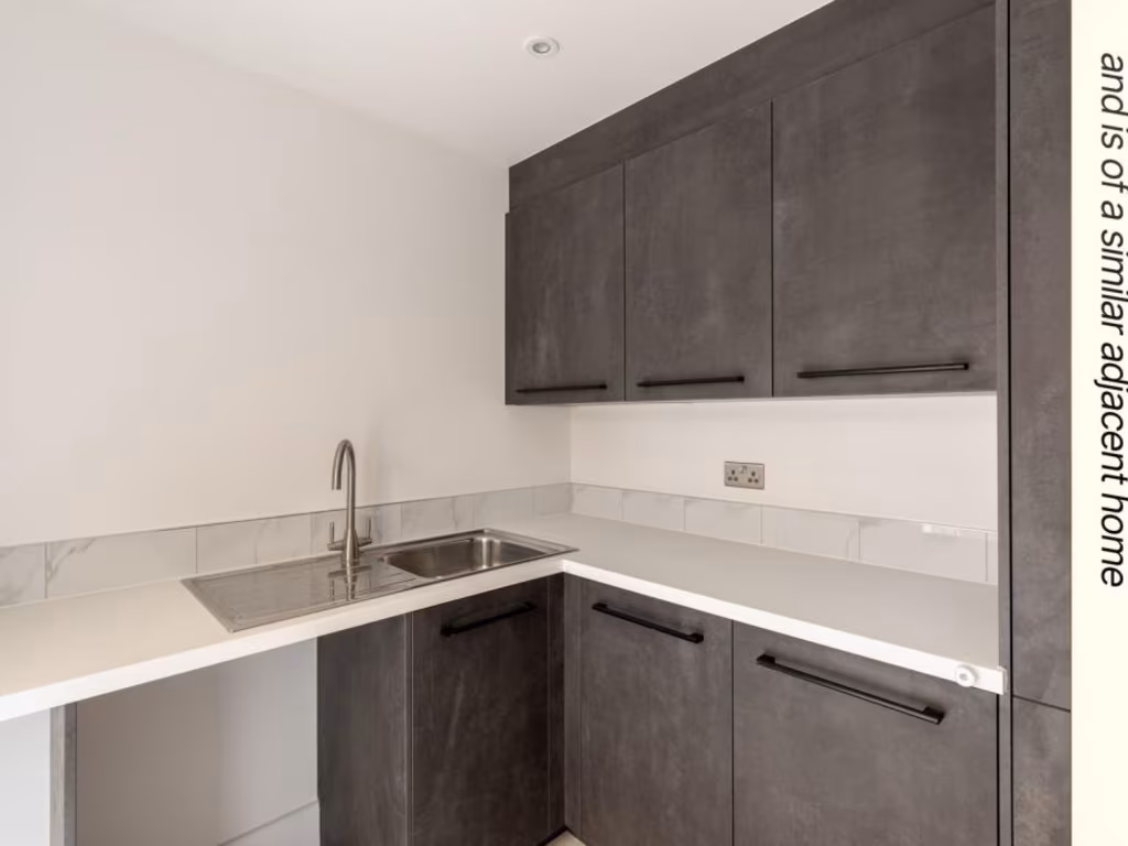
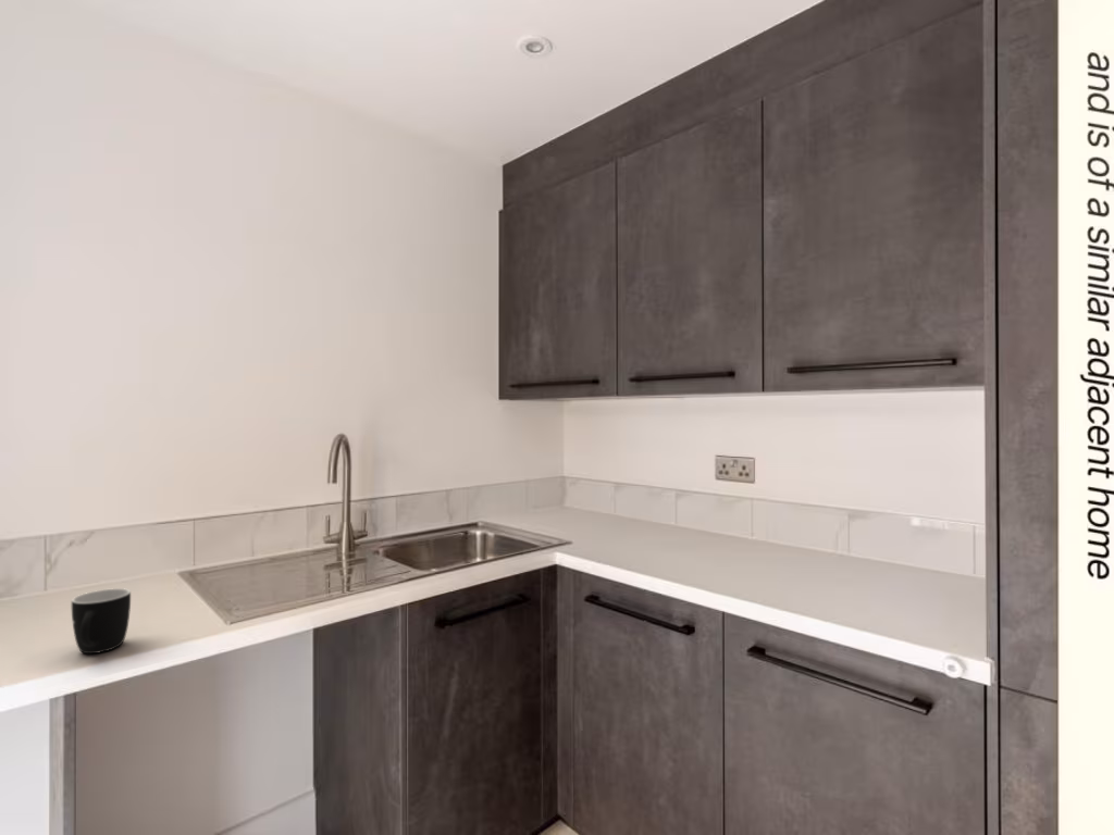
+ mug [71,587,132,655]
